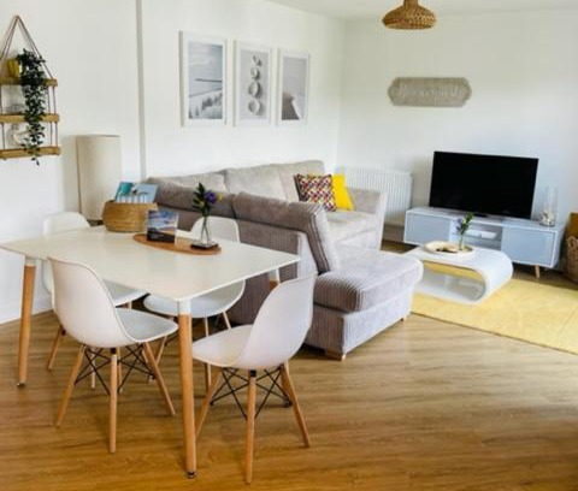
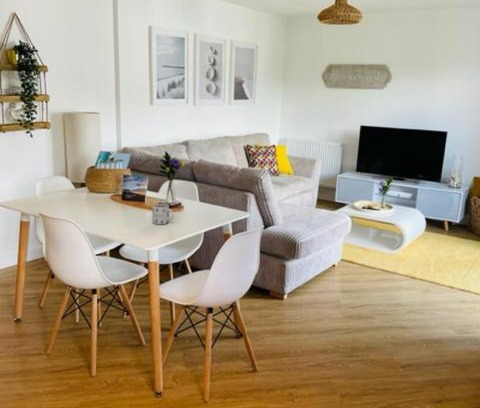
+ mug [151,203,174,225]
